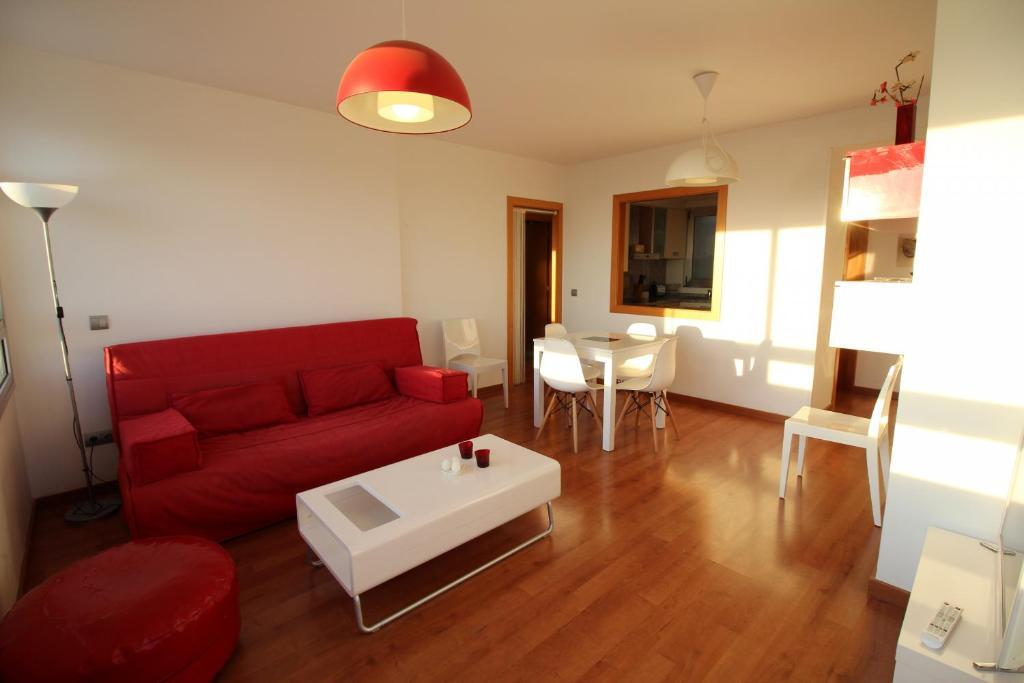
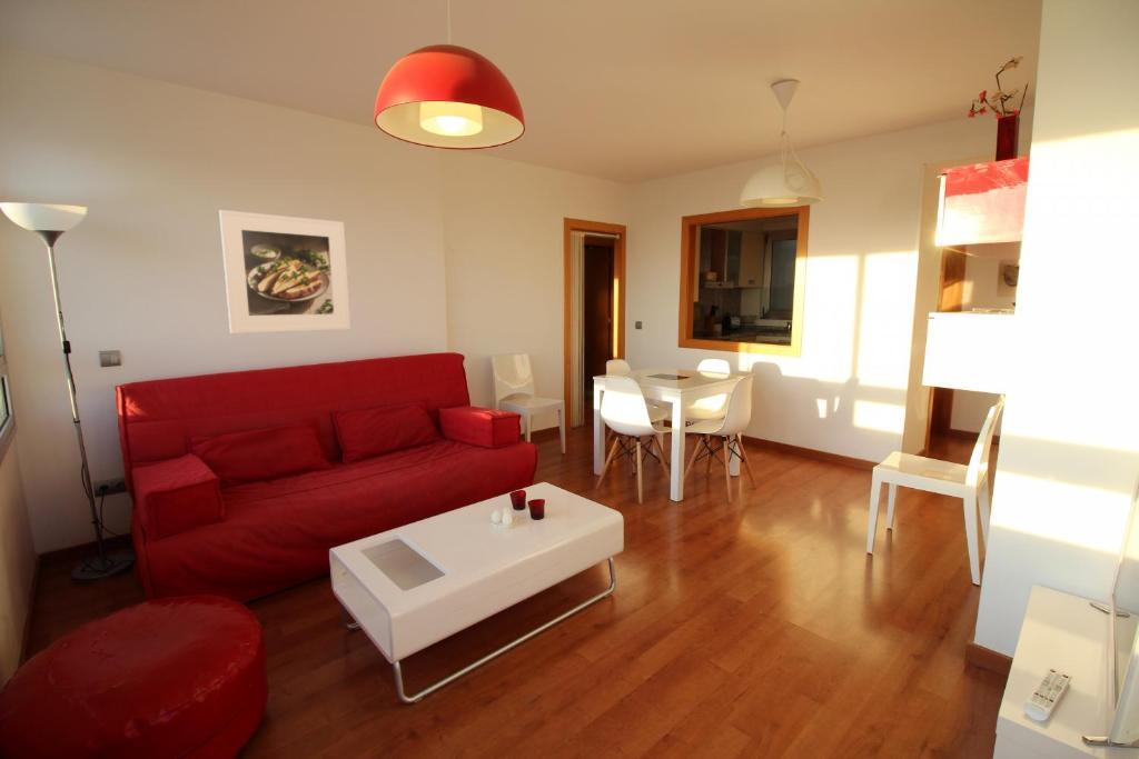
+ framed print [218,209,351,334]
